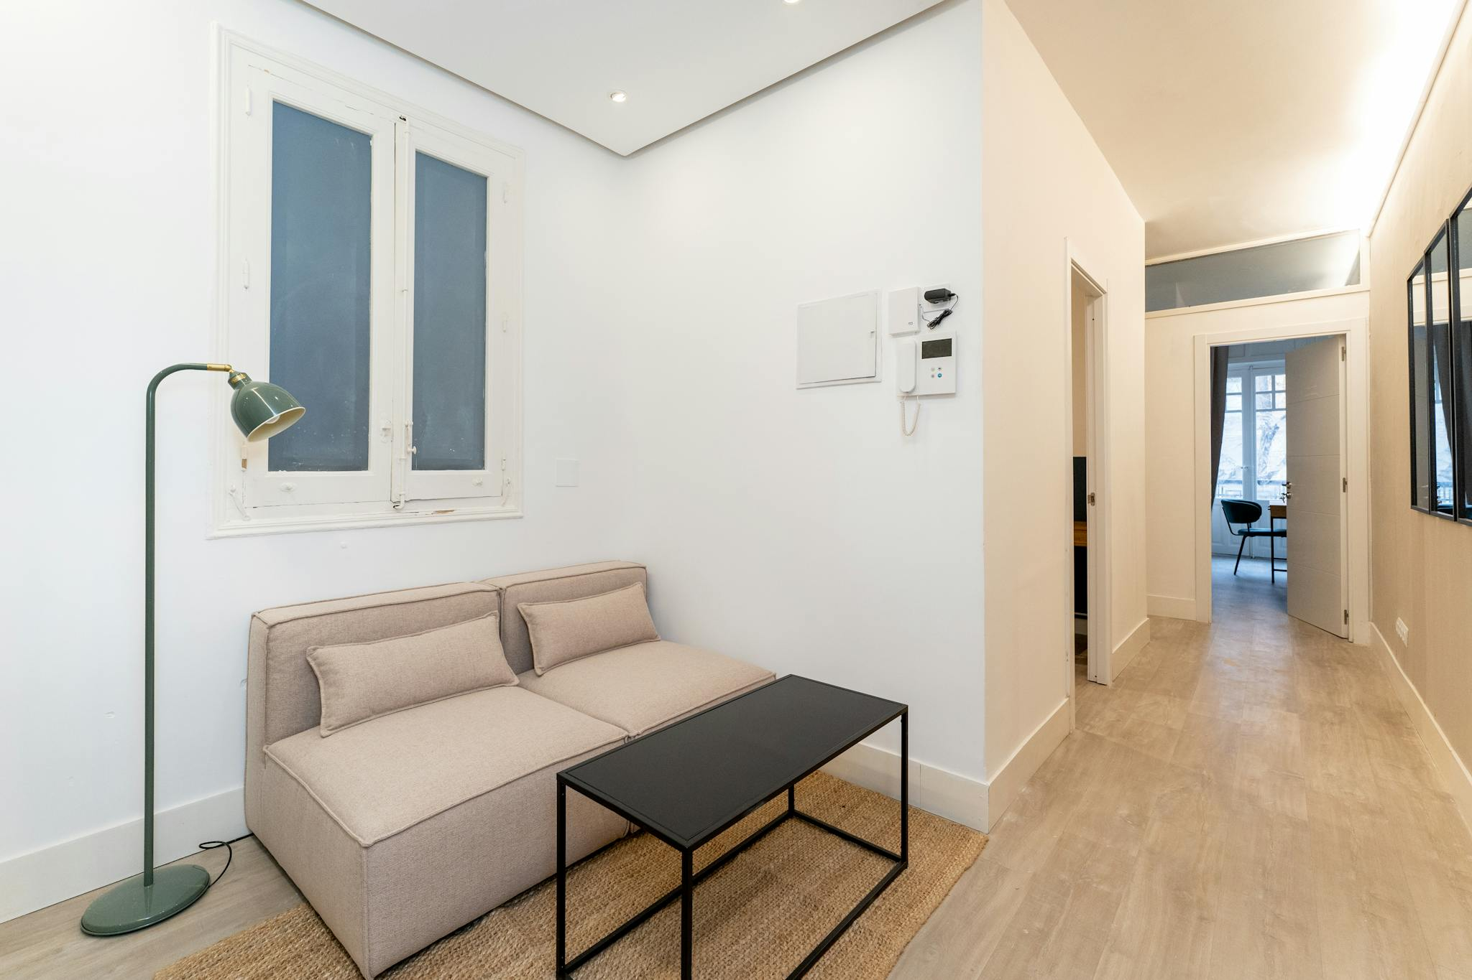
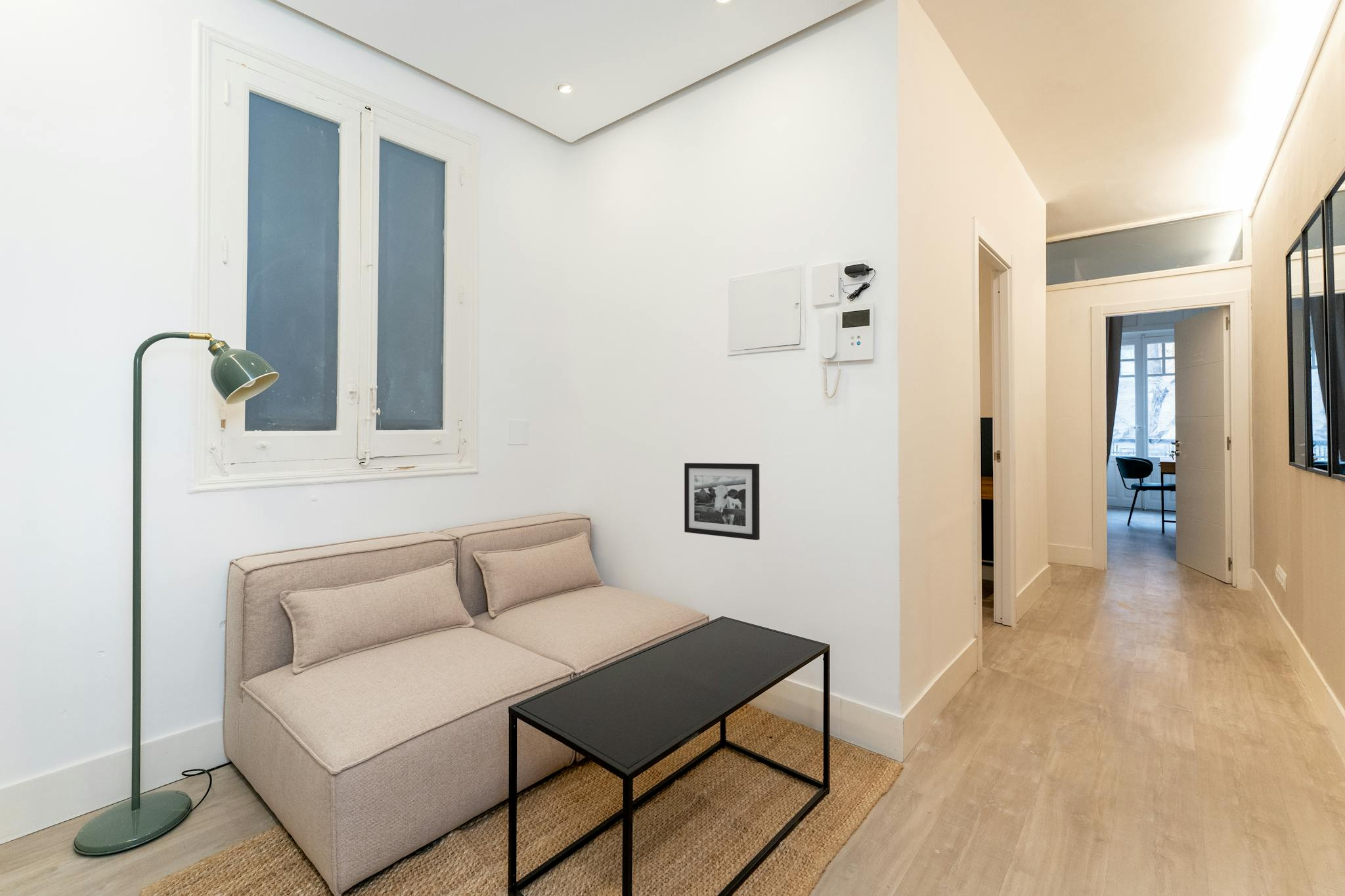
+ picture frame [684,462,761,541]
